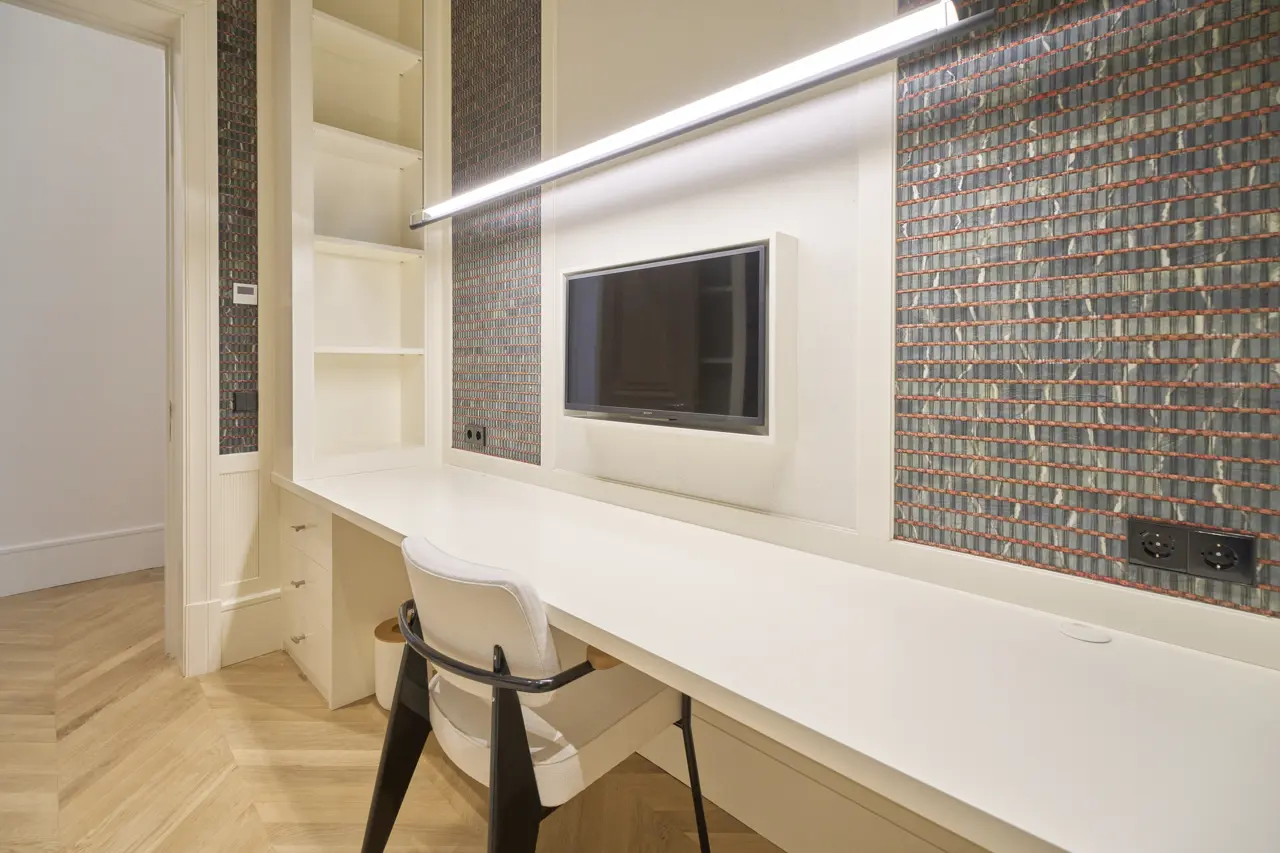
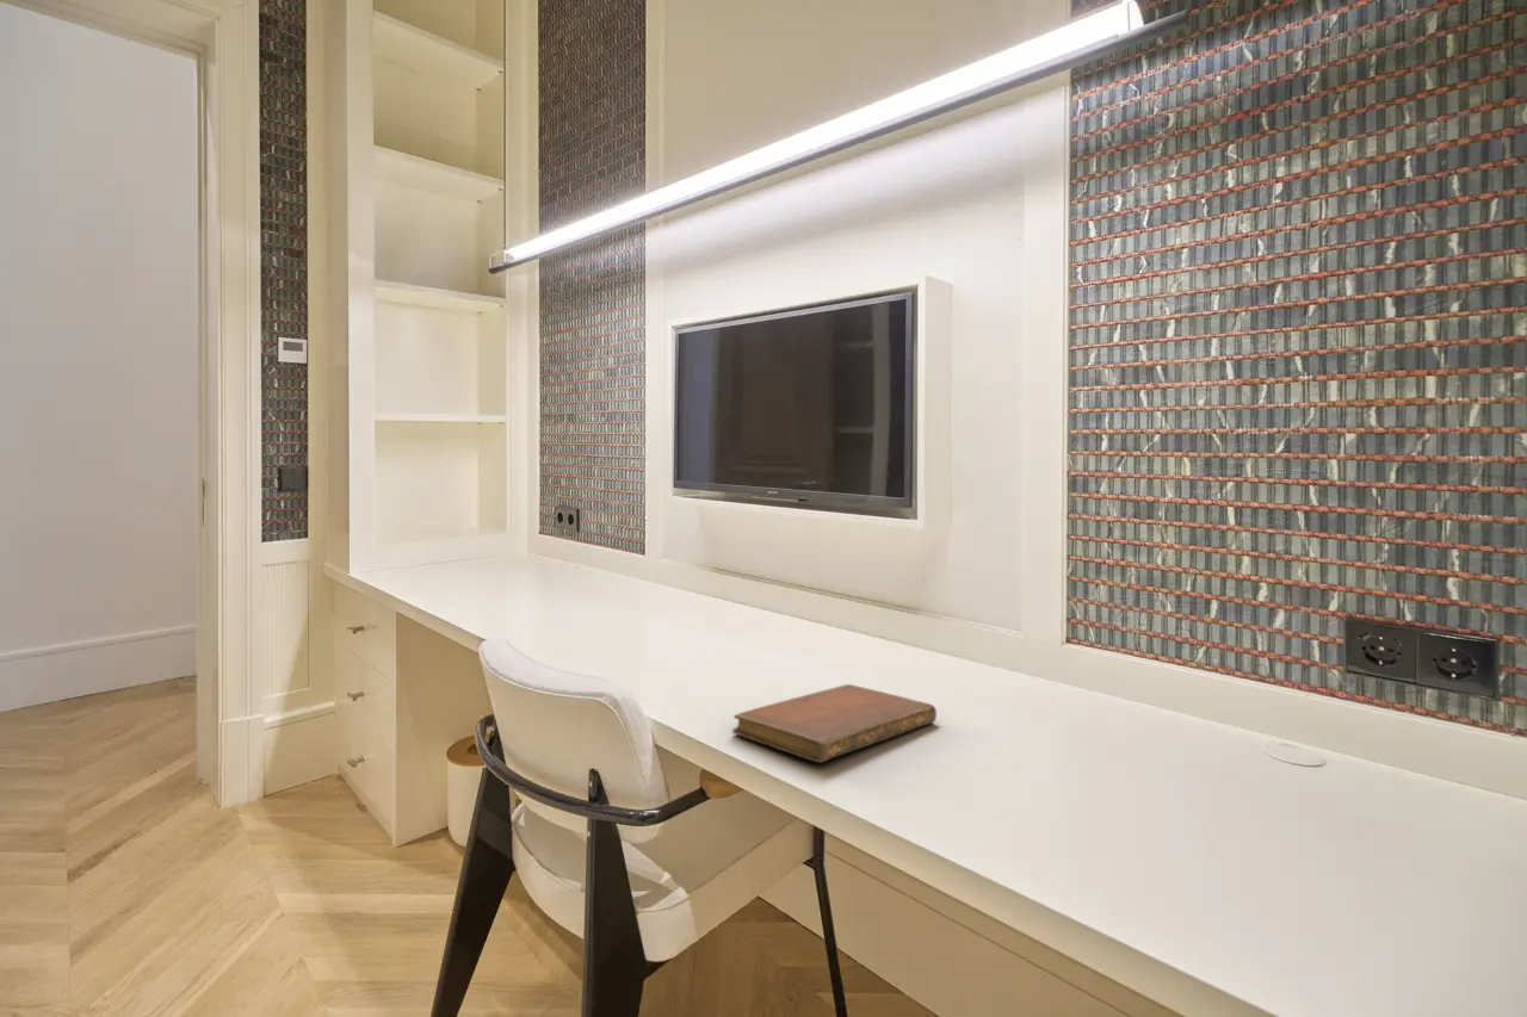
+ notebook [731,683,938,764]
